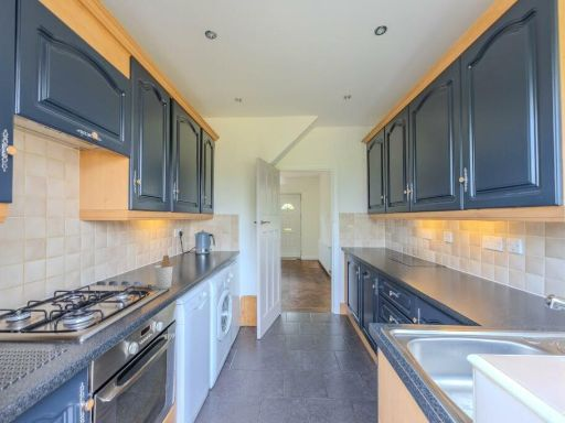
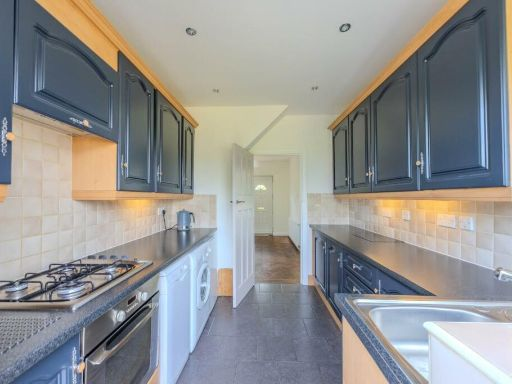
- utensil holder [153,254,183,290]
